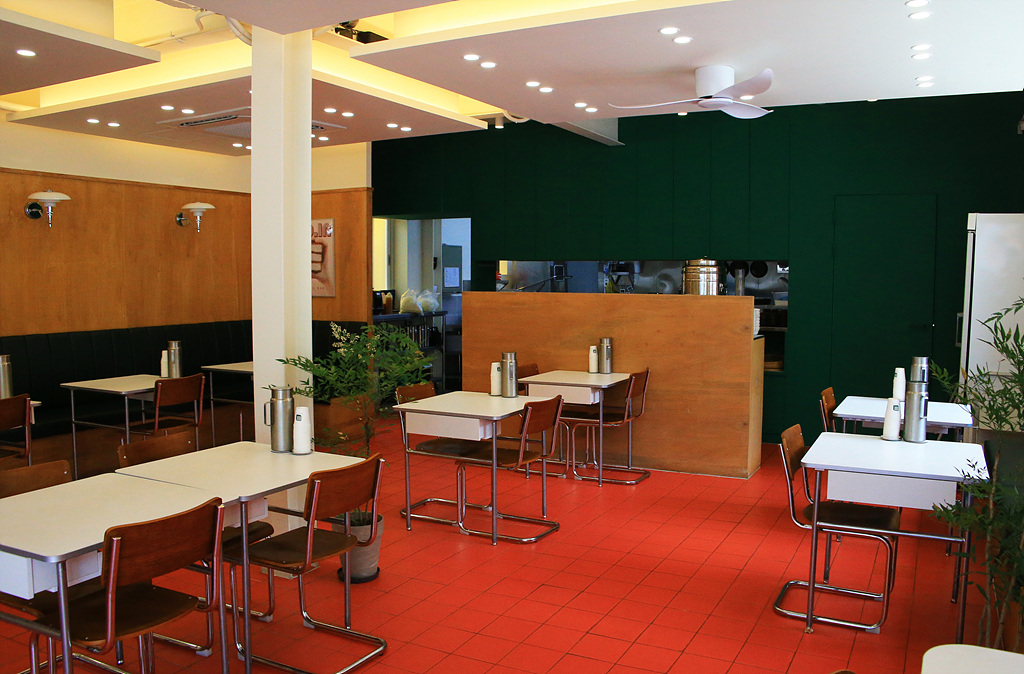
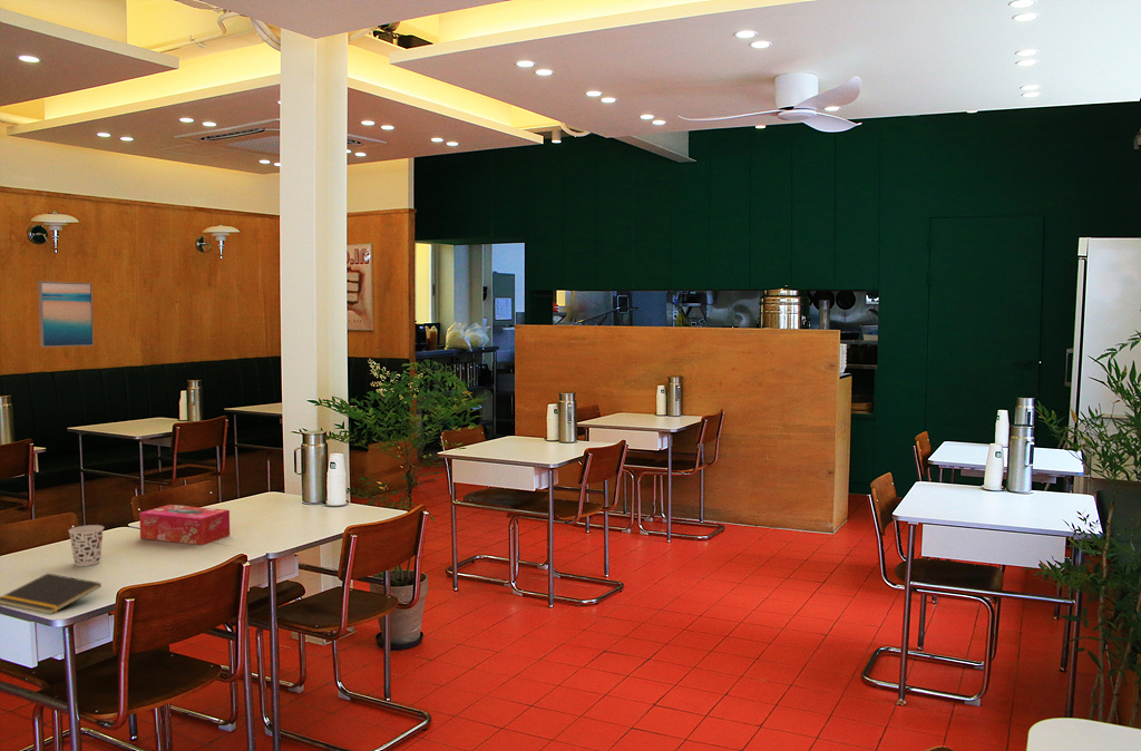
+ notepad [0,573,103,615]
+ cup [68,524,105,567]
+ wall art [37,280,95,349]
+ tissue box [138,504,231,546]
